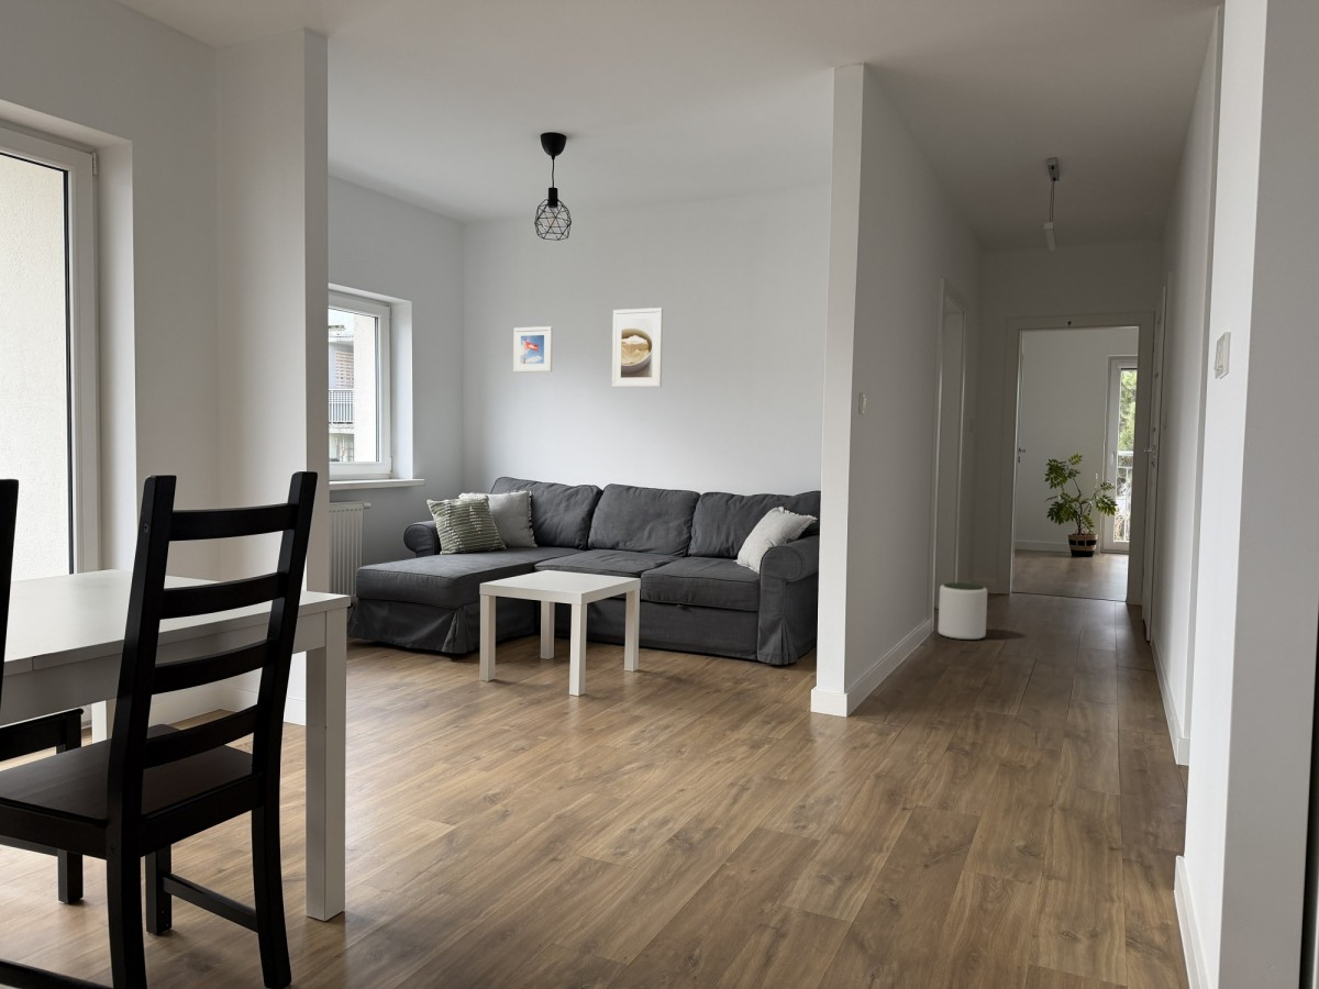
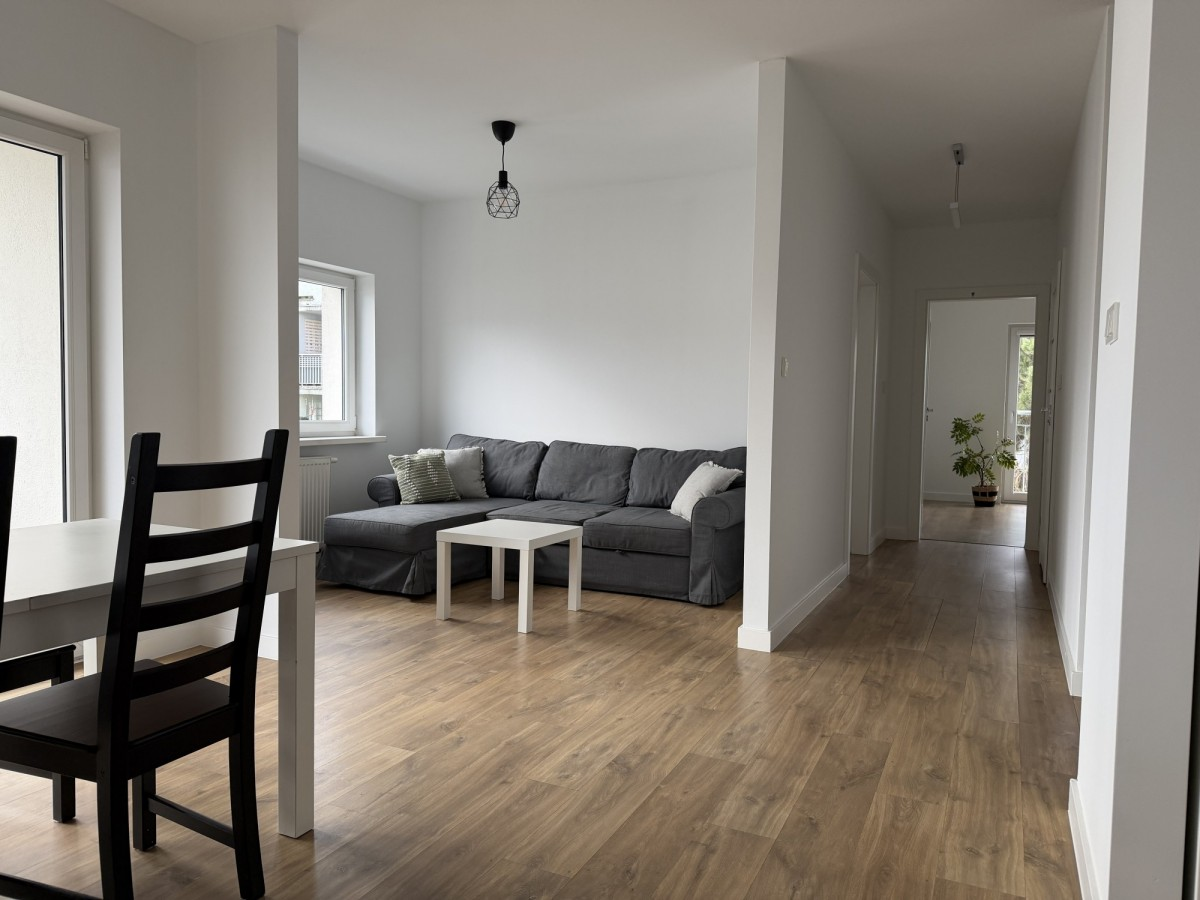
- plant pot [938,581,988,641]
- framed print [611,307,664,388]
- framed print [512,325,554,374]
